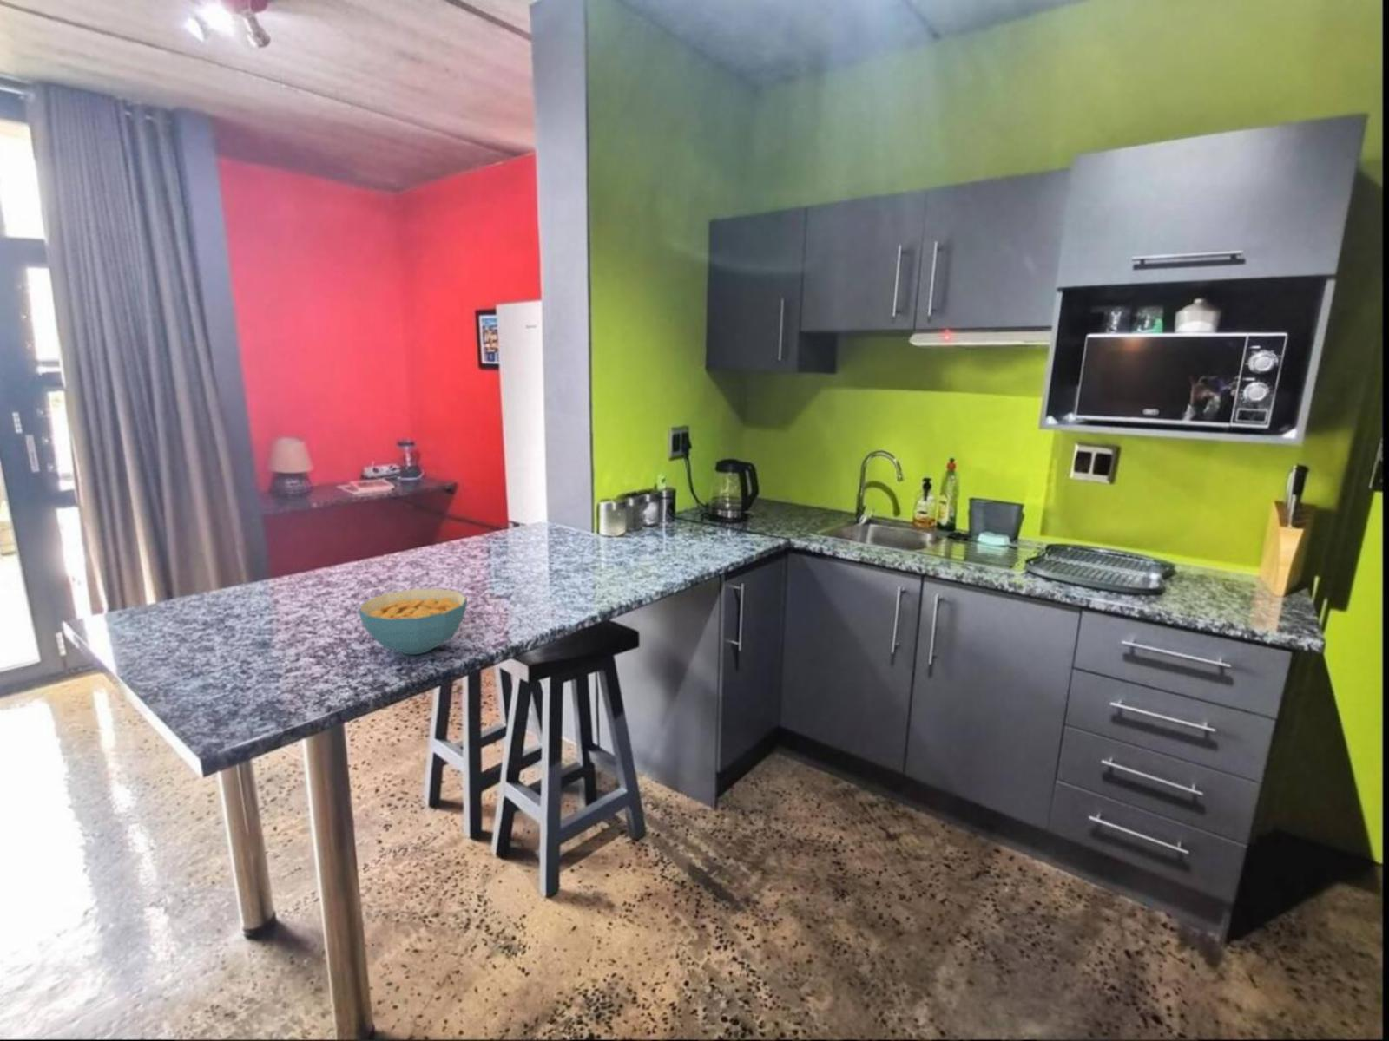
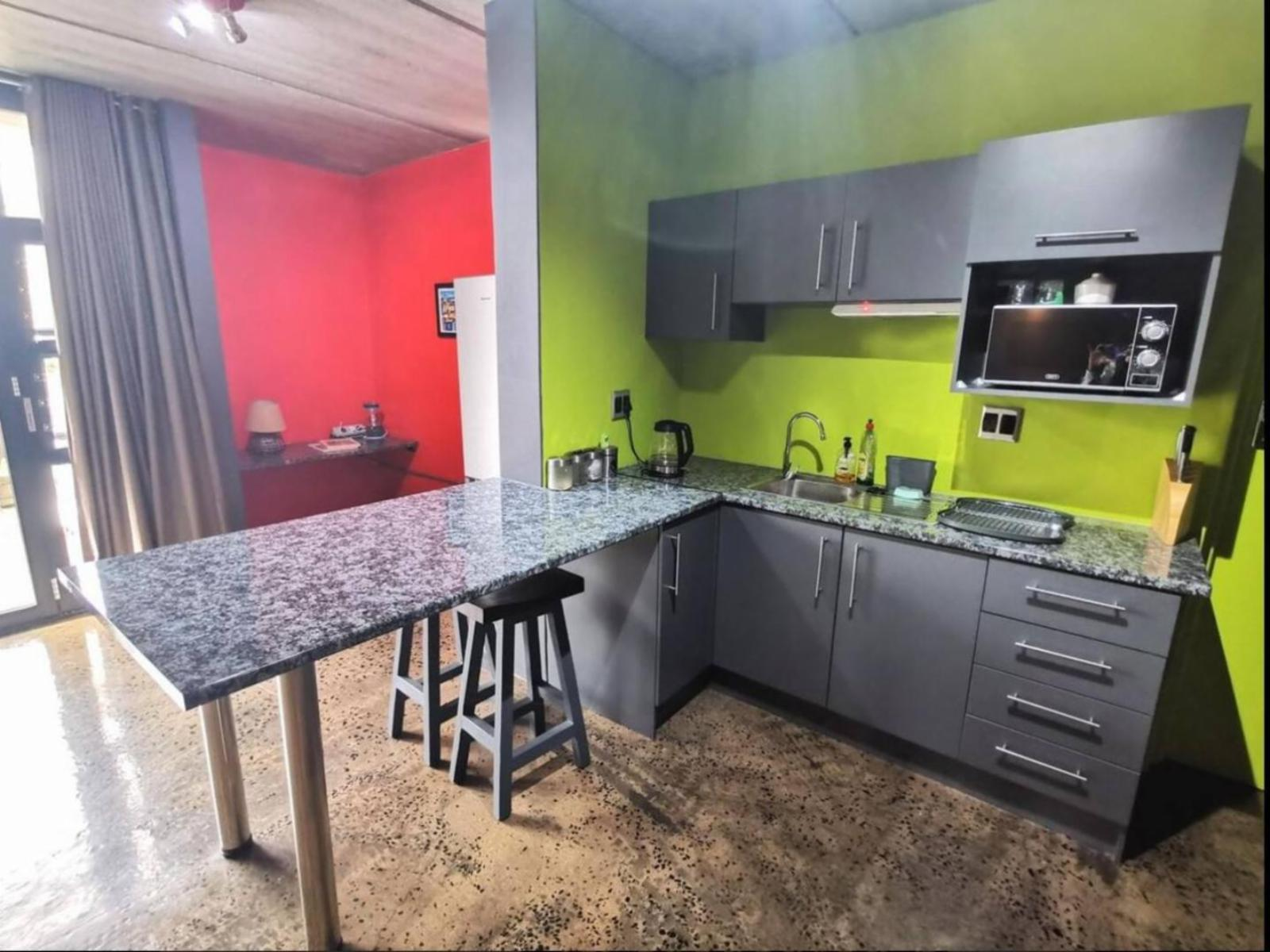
- cereal bowl [358,587,468,656]
